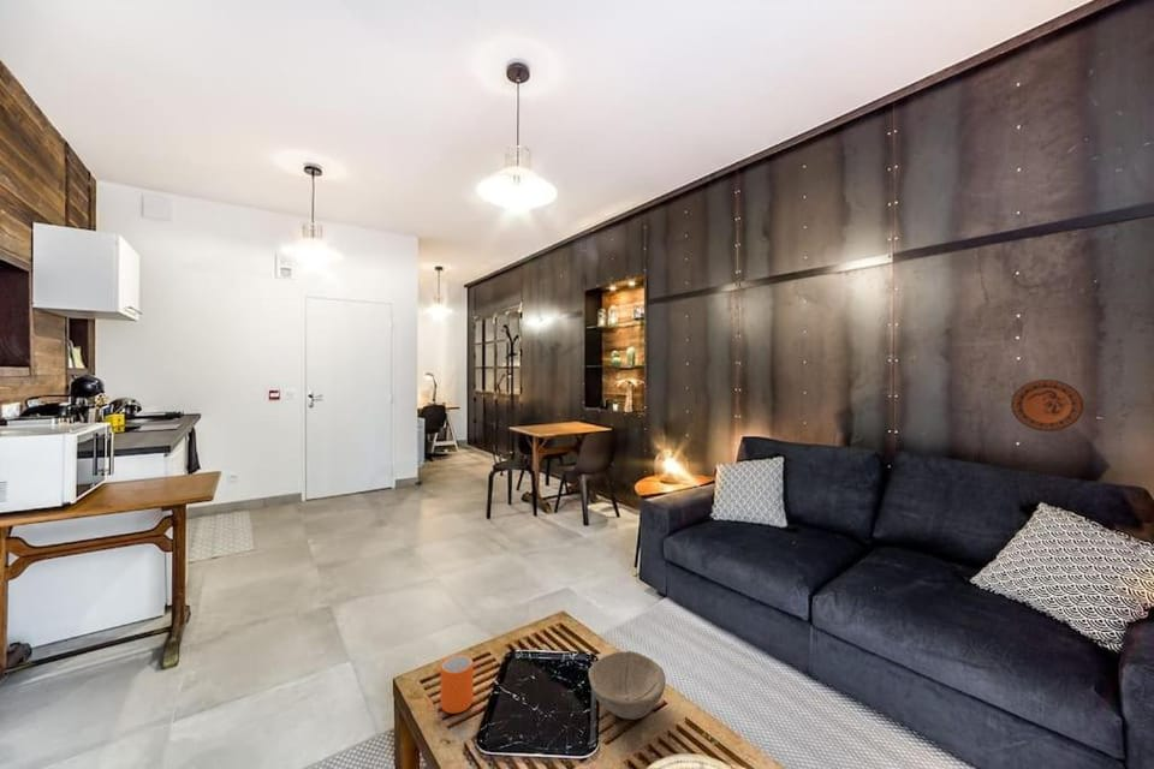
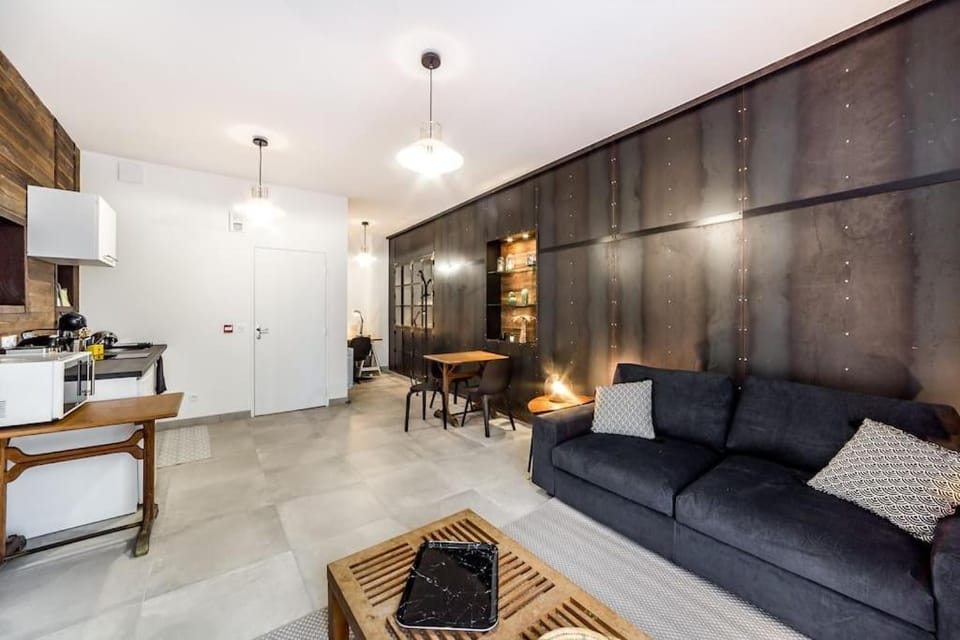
- mug [440,654,475,715]
- decorative plate [1010,378,1084,433]
- bowl [588,650,666,721]
